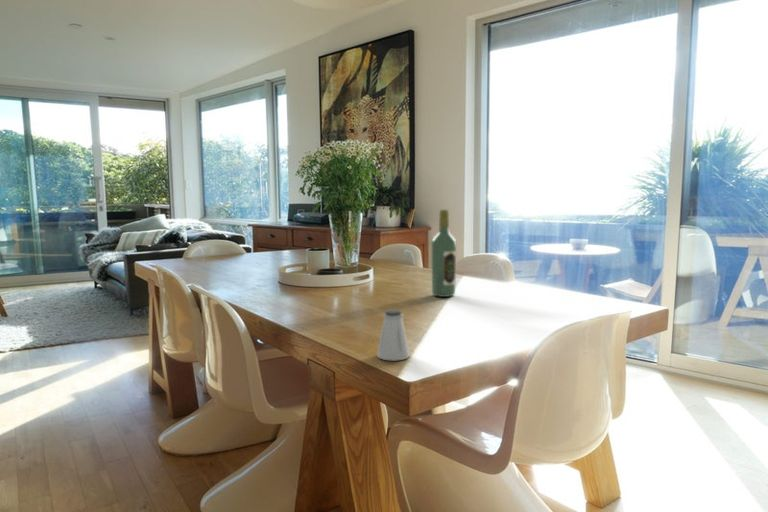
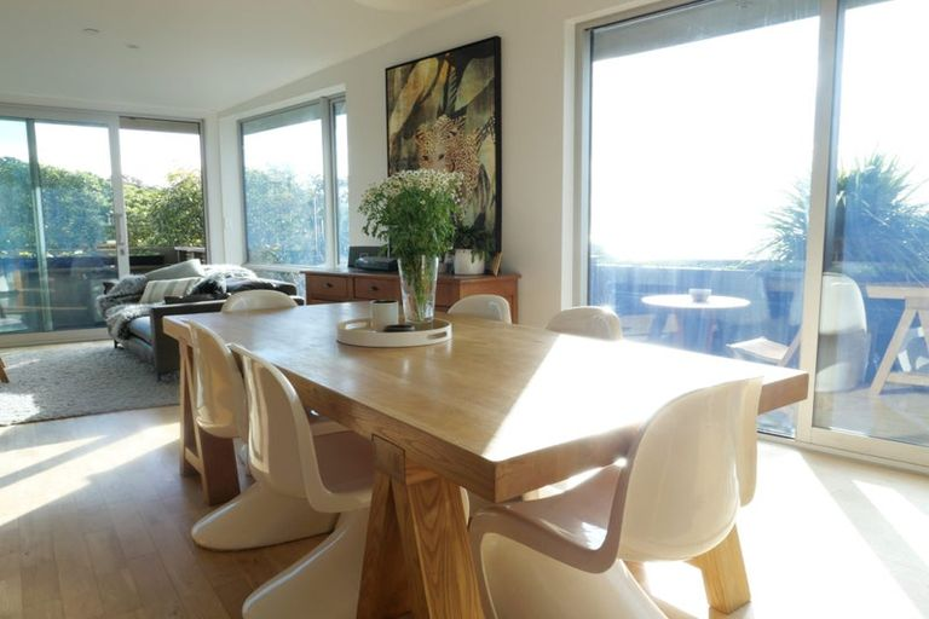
- wine bottle [430,209,457,298]
- saltshaker [376,309,411,362]
